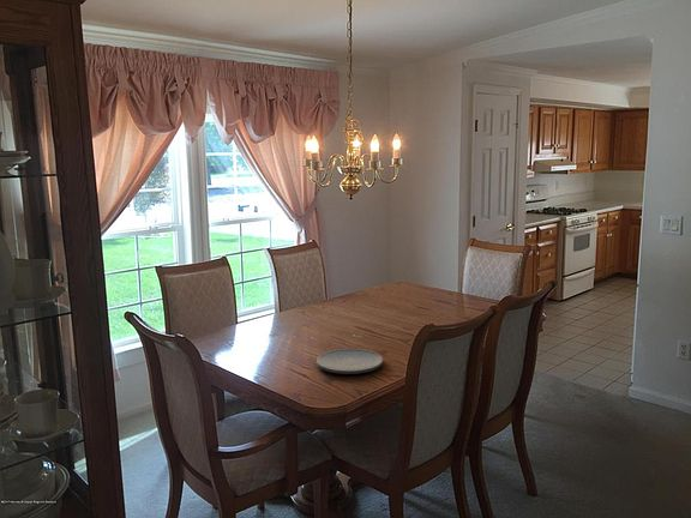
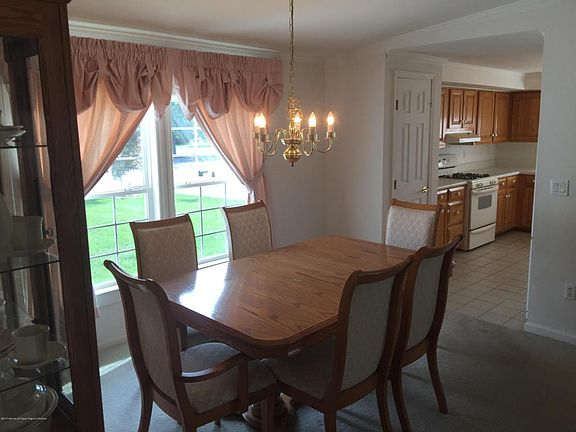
- plate [316,348,384,375]
